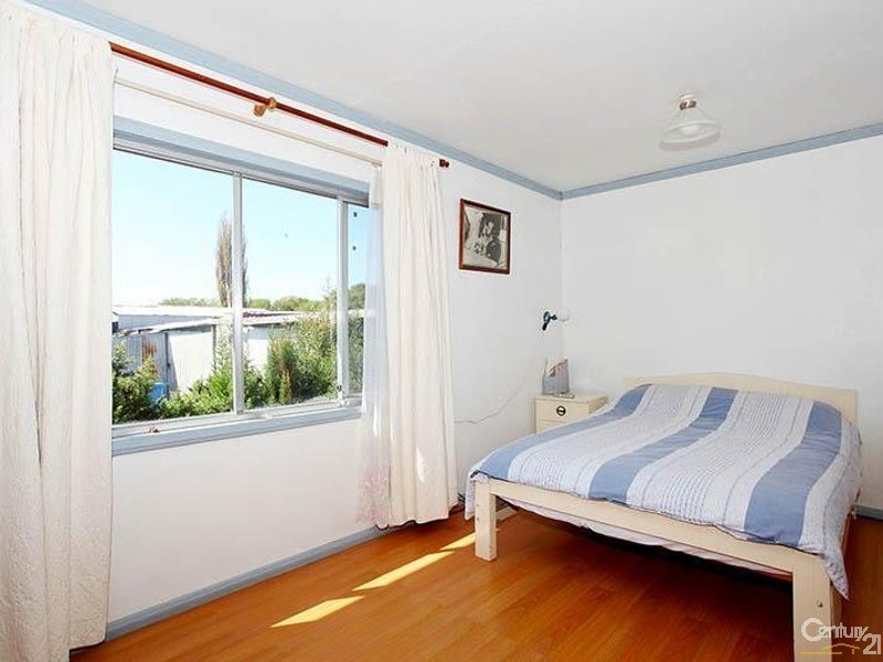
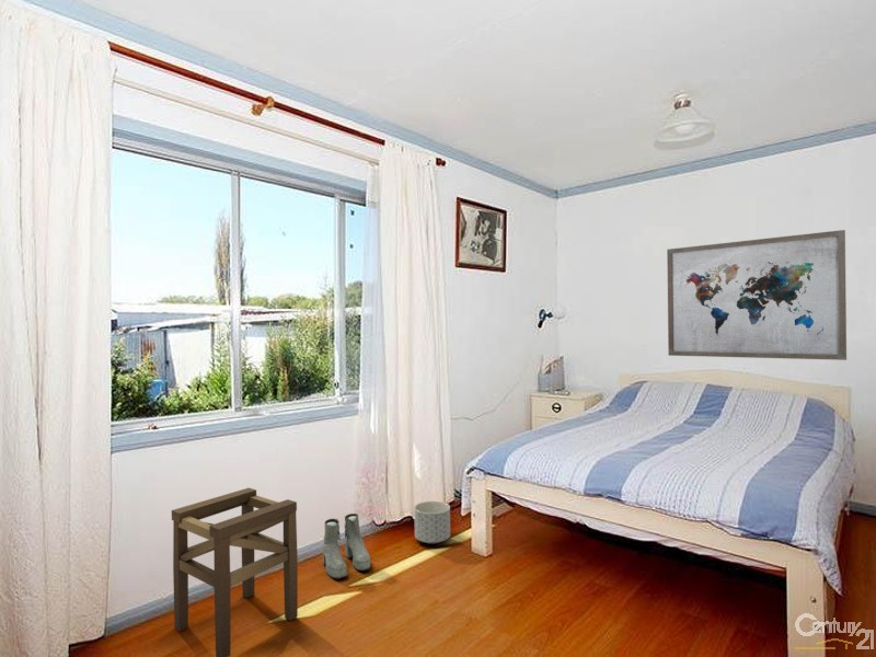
+ wall art [666,229,848,361]
+ stool [171,487,299,657]
+ planter [413,500,451,545]
+ boots [321,512,371,579]
